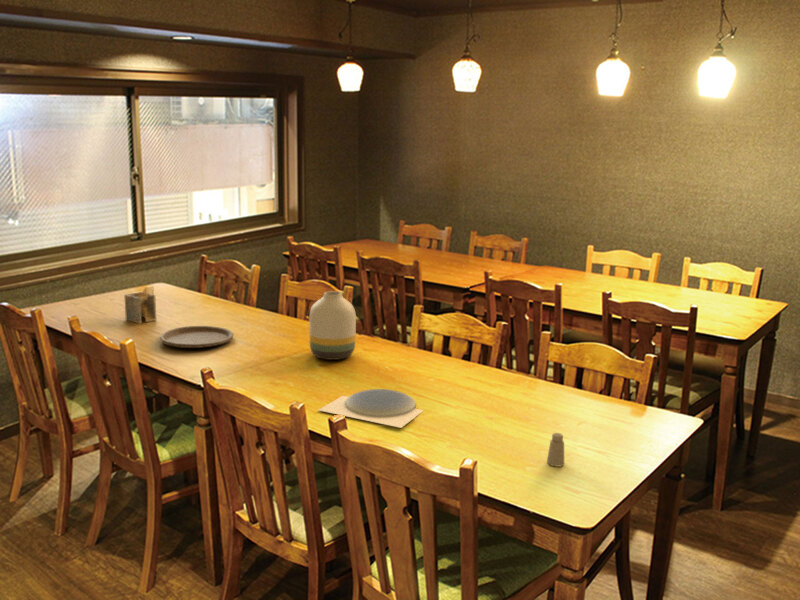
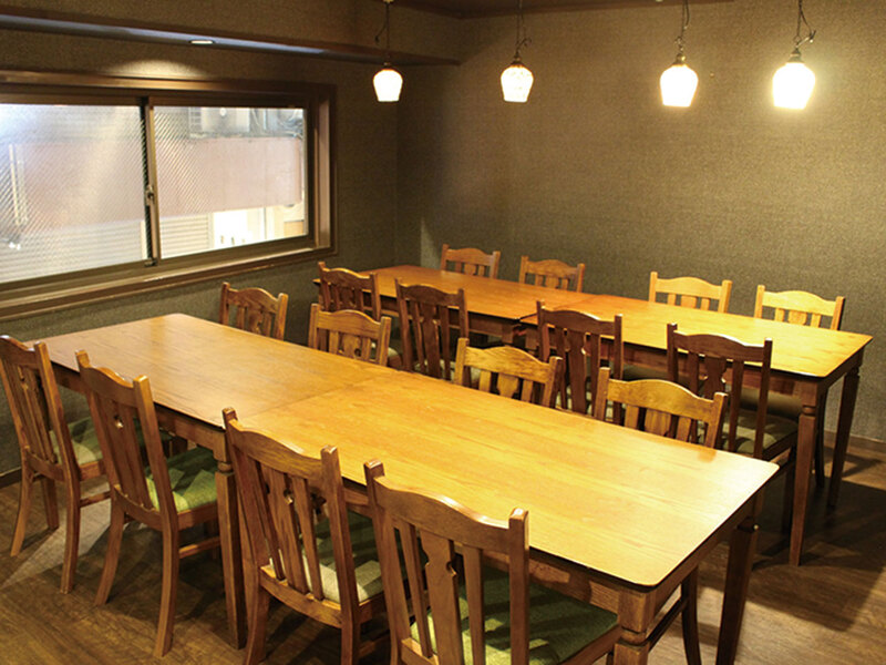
- plate [159,325,235,349]
- saltshaker [546,432,565,467]
- vase [308,290,357,361]
- plate [318,388,425,429]
- napkin holder [123,285,157,325]
